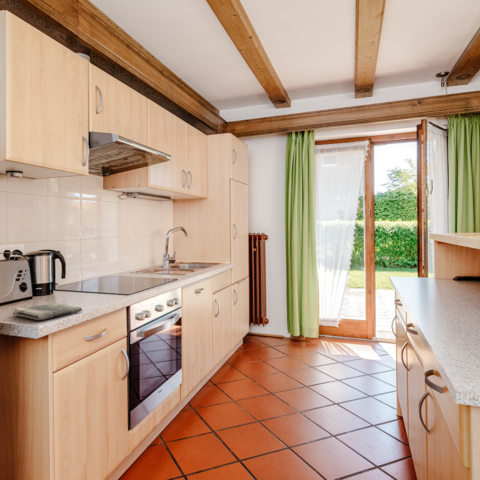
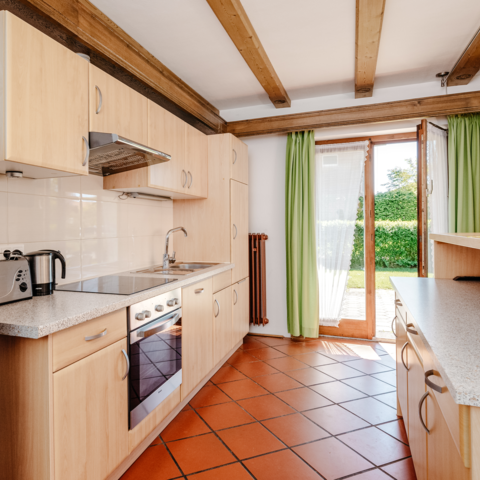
- dish towel [11,302,83,321]
